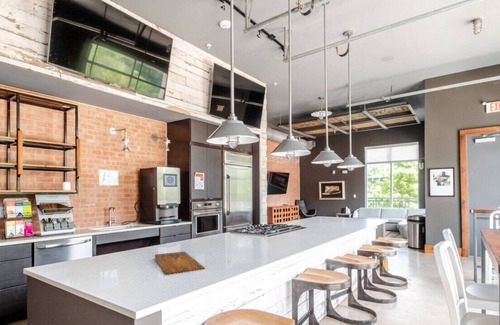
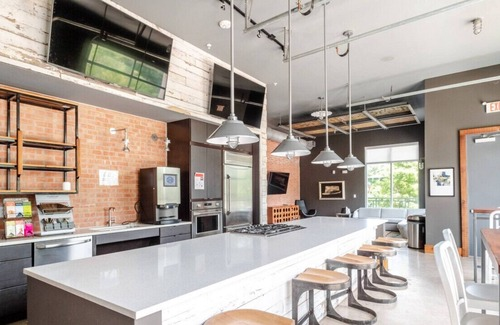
- cutting board [154,251,206,276]
